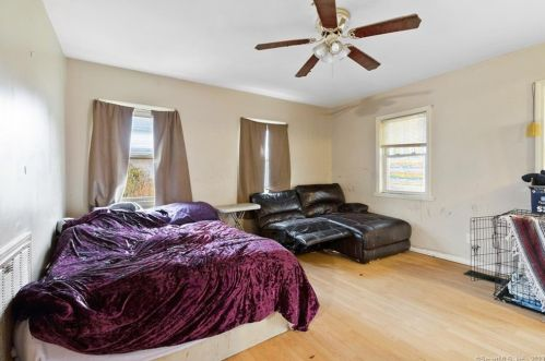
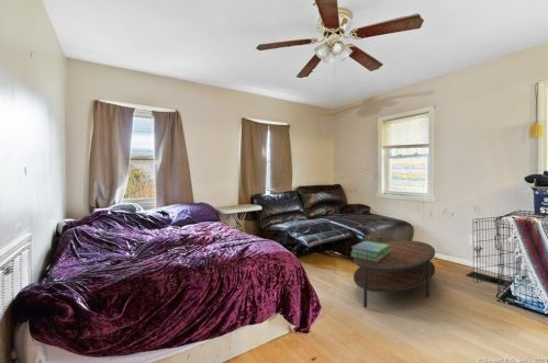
+ coffee table [353,239,436,308]
+ stack of books [349,240,390,262]
